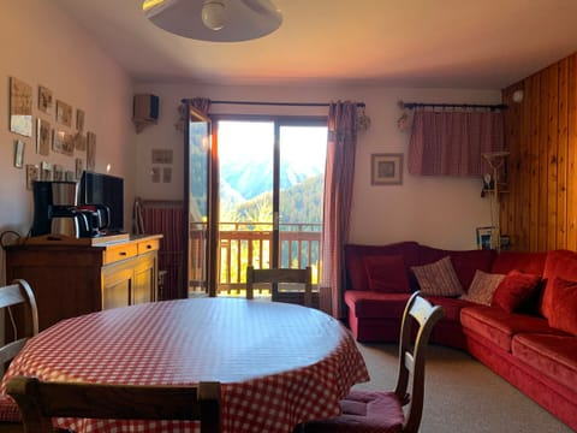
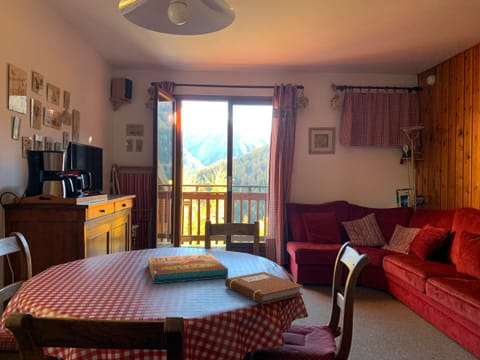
+ notebook [224,271,304,305]
+ pizza box [147,253,229,285]
